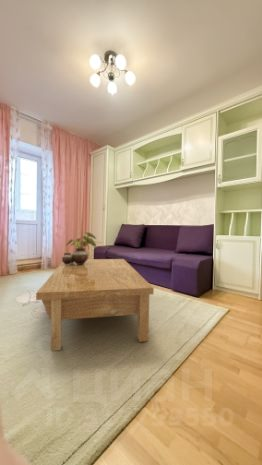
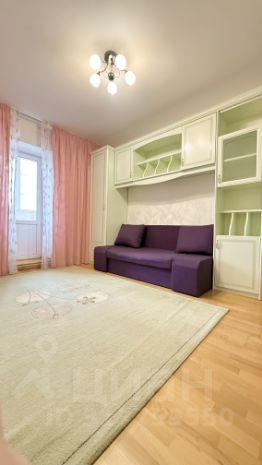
- coffee table [35,258,155,352]
- potted plant [61,230,97,264]
